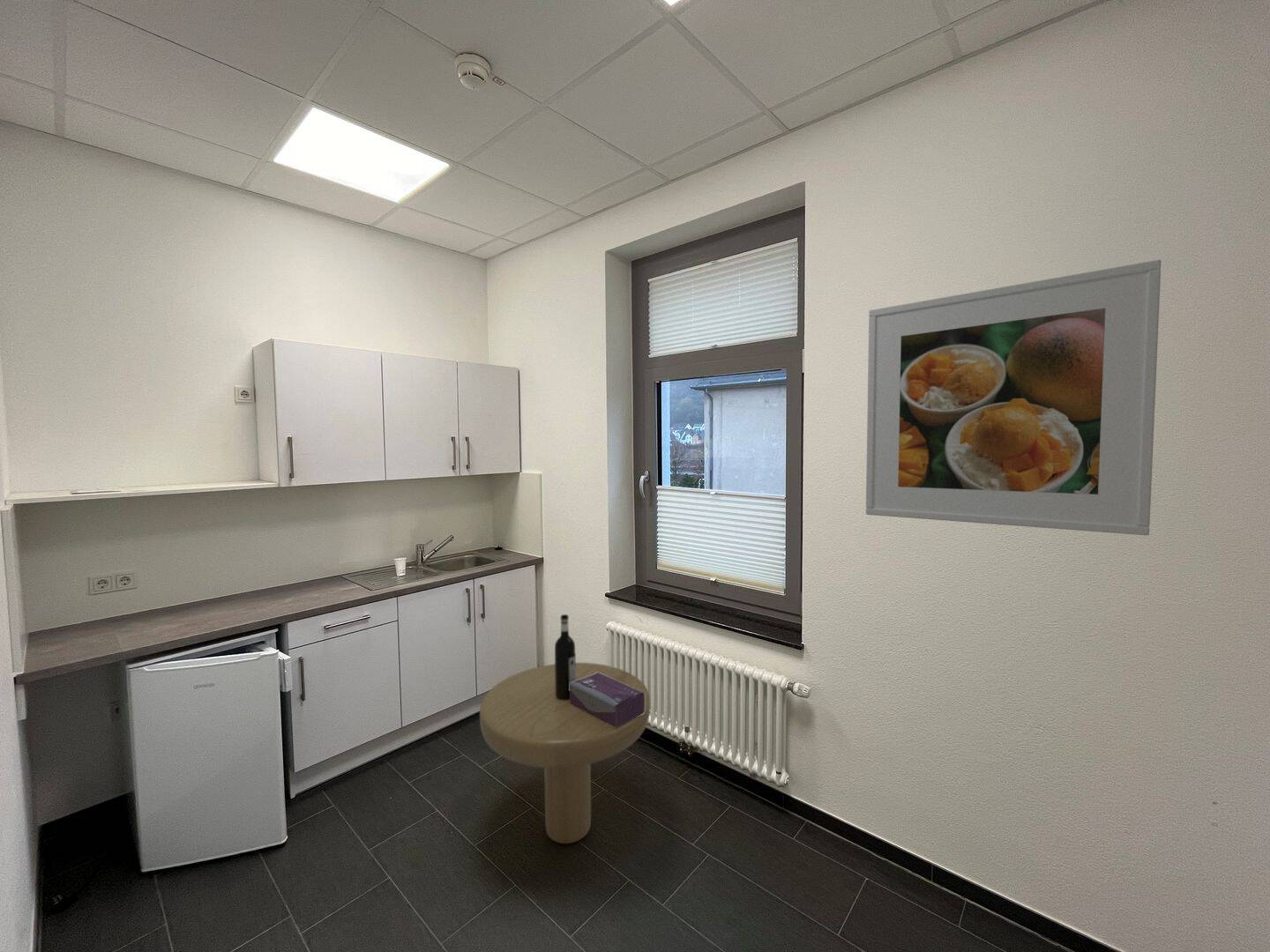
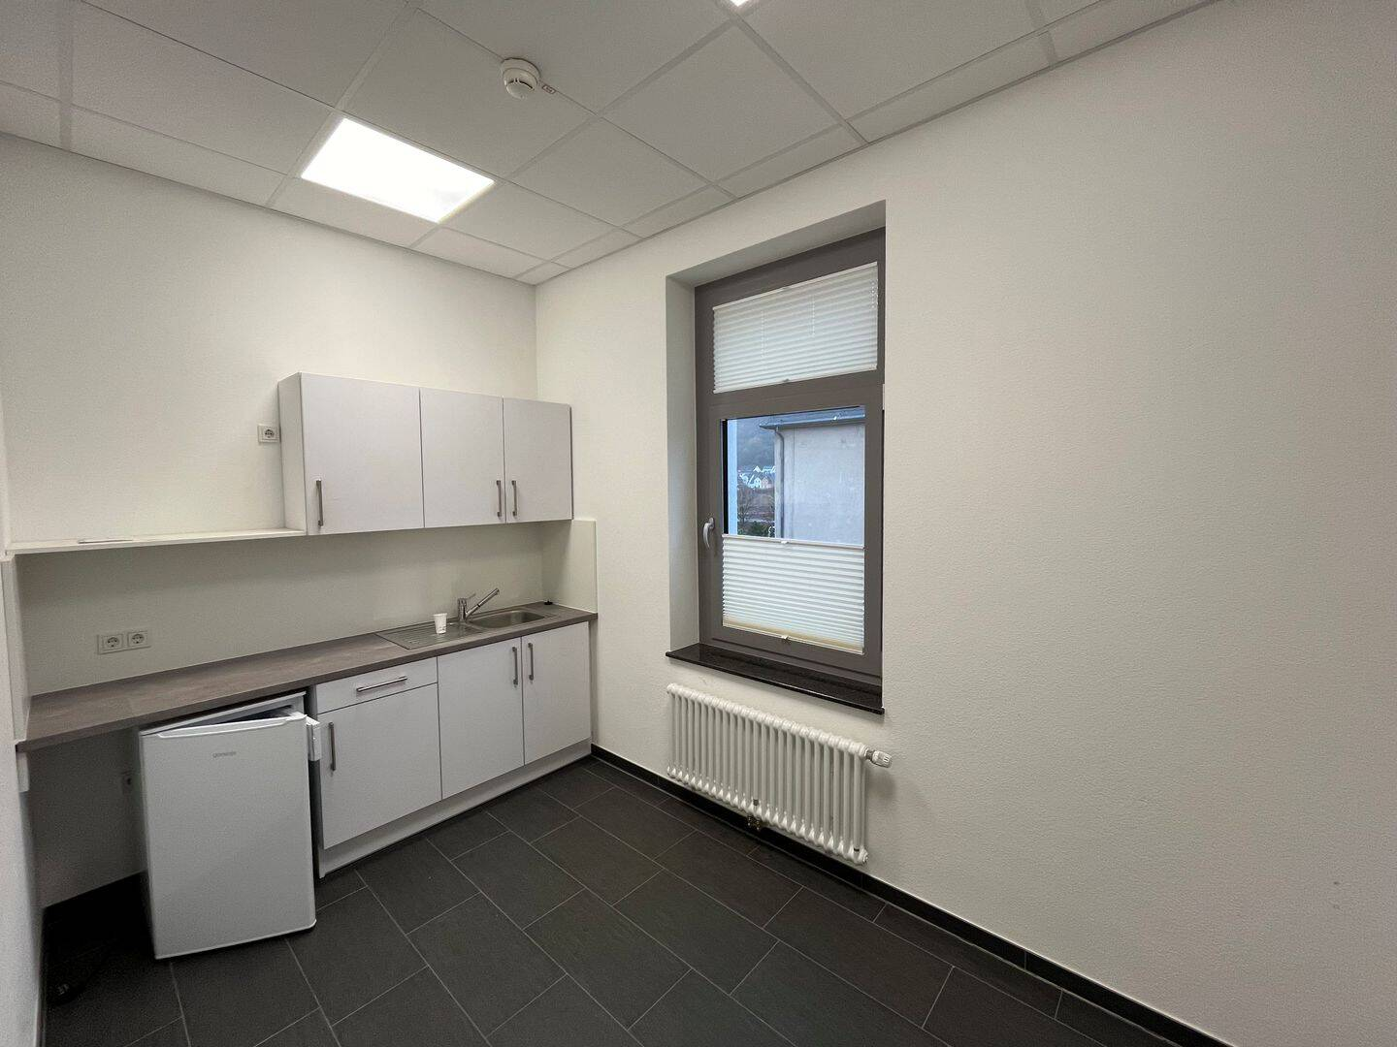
- tissue box [570,673,645,728]
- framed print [865,259,1162,536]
- dining table [479,614,651,844]
